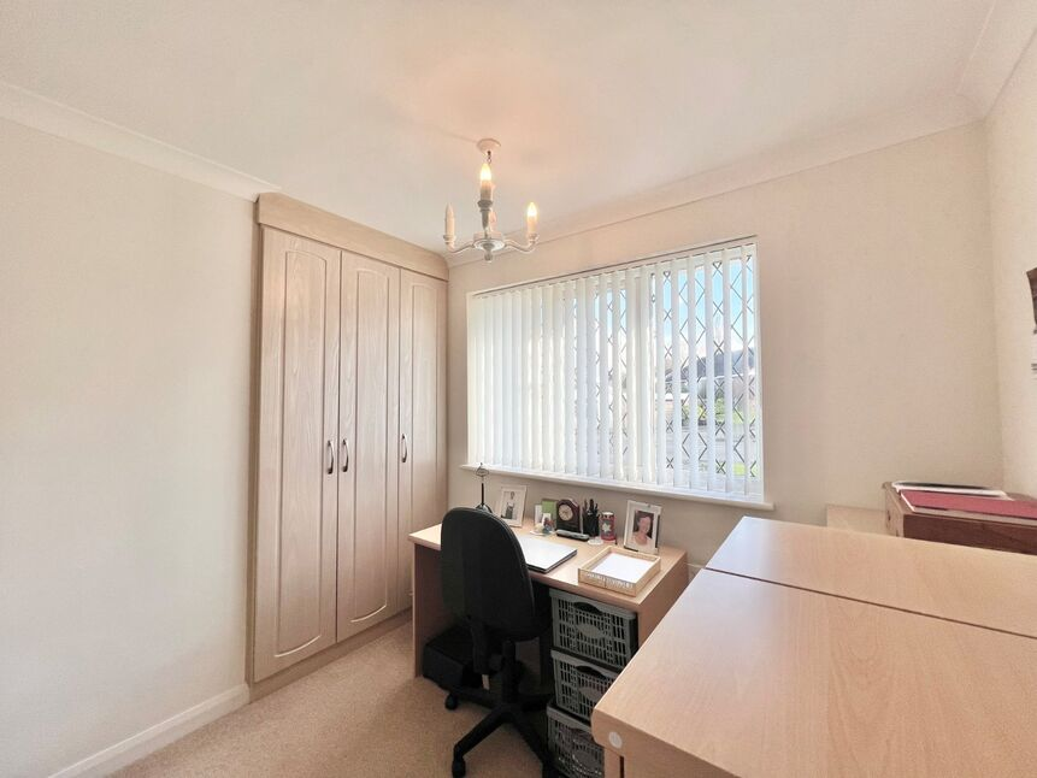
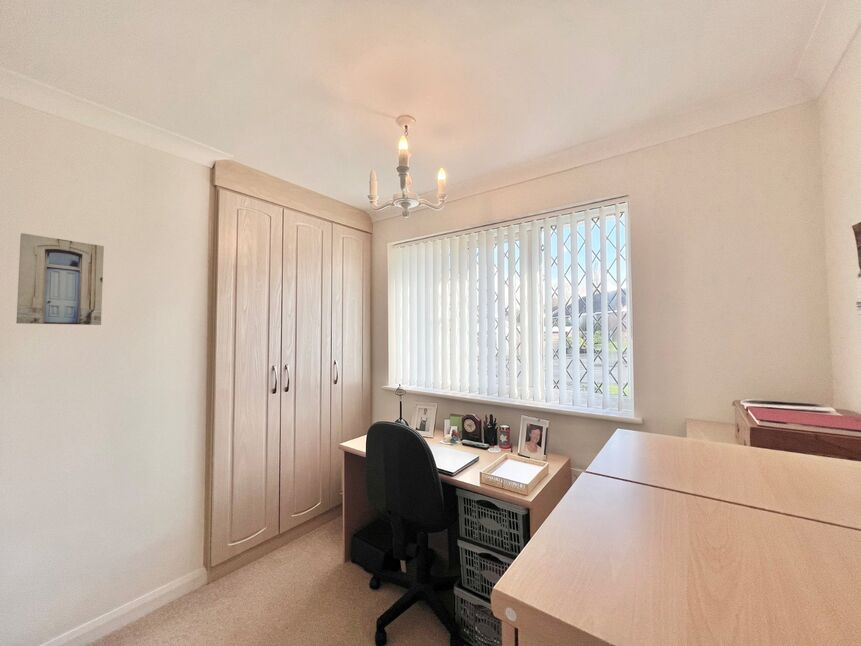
+ wall art [15,232,105,326]
